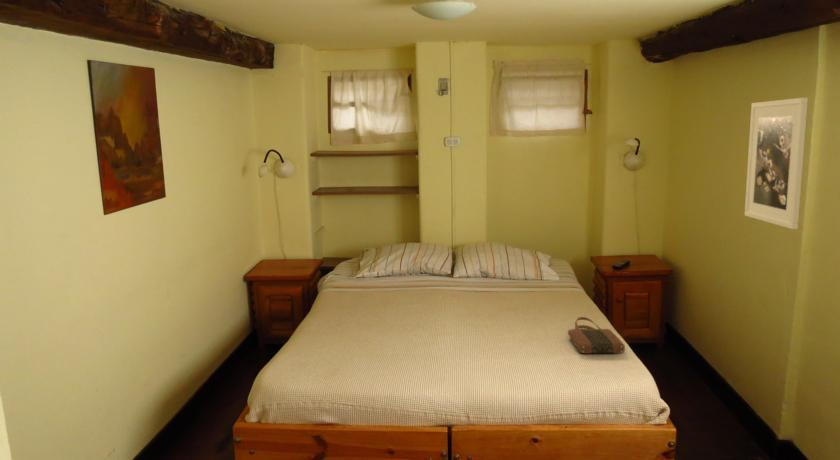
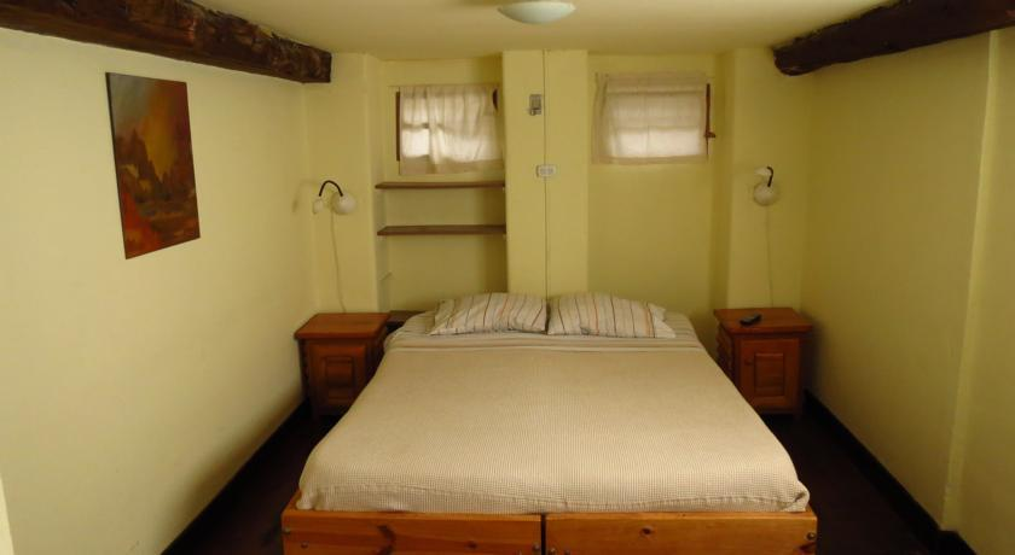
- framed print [744,97,809,230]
- tote bag [567,316,626,355]
